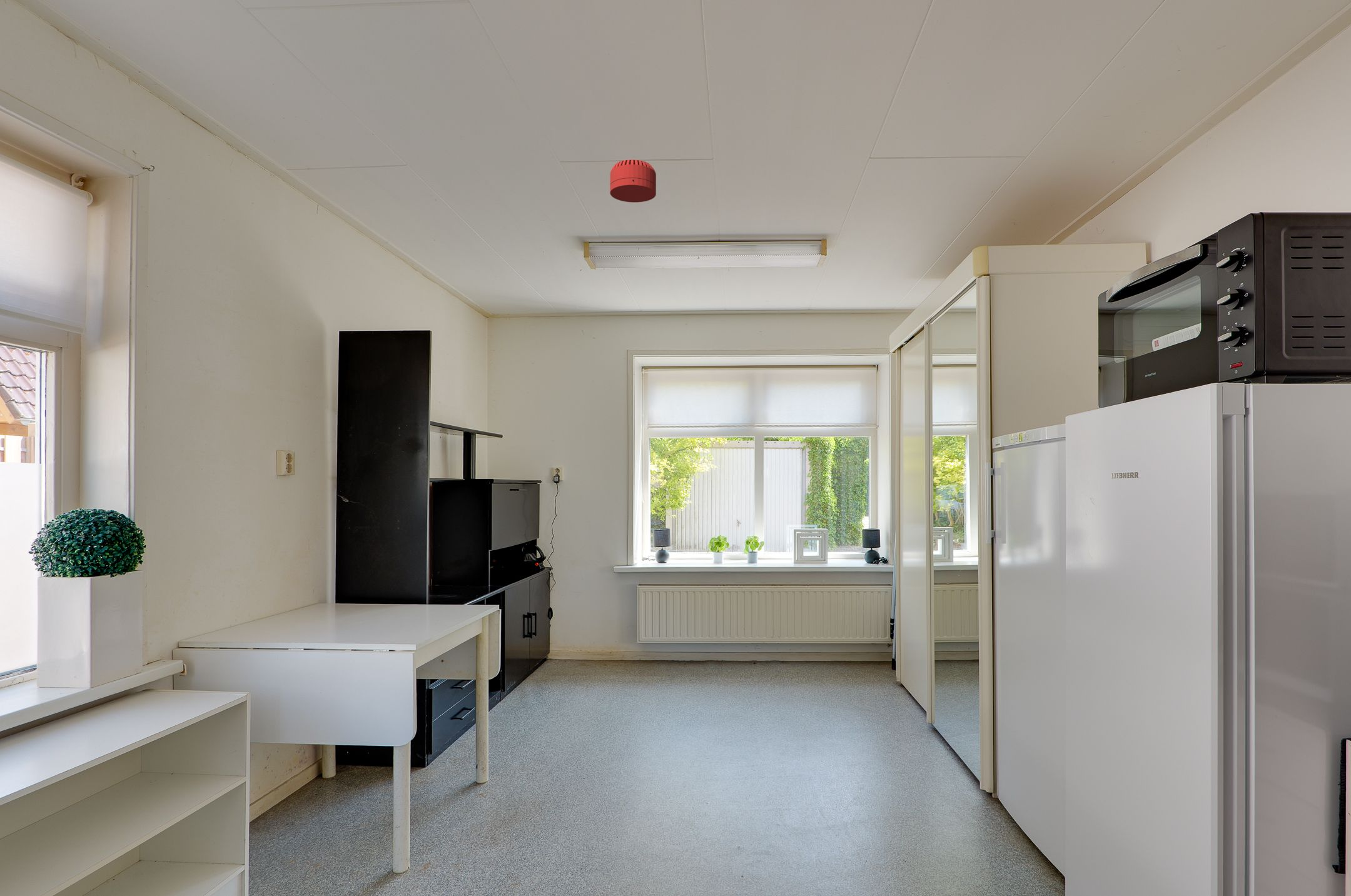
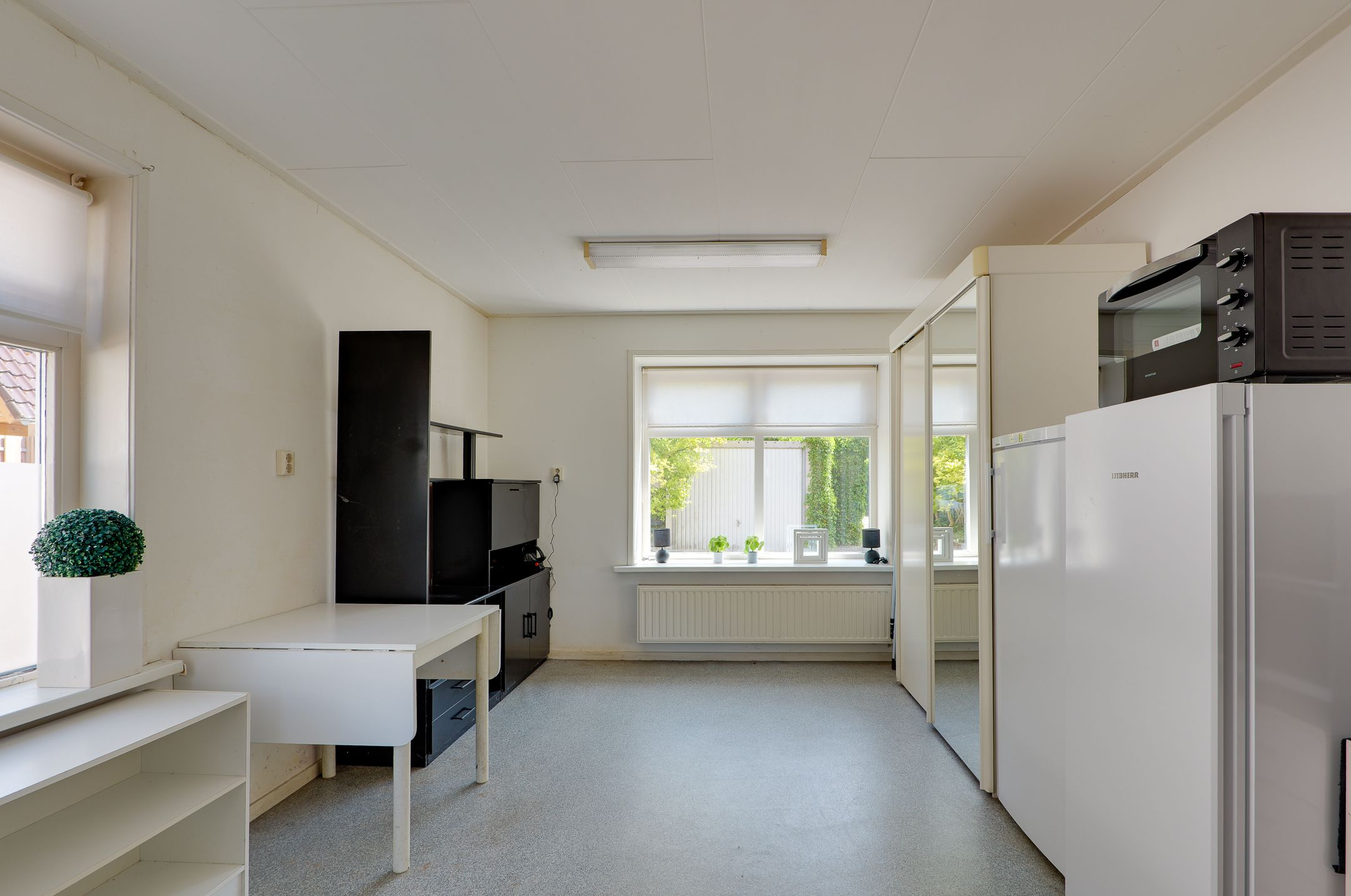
- smoke detector [609,159,657,203]
